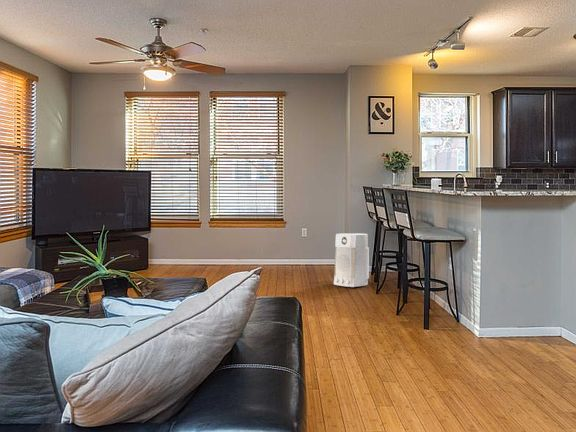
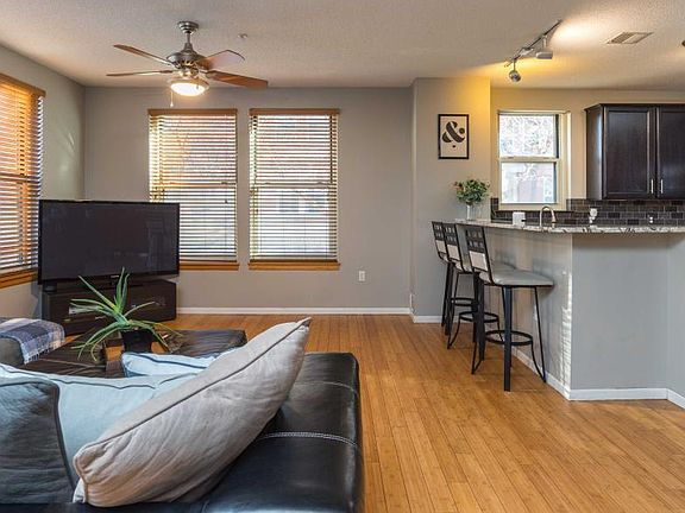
- air purifier [333,232,370,288]
